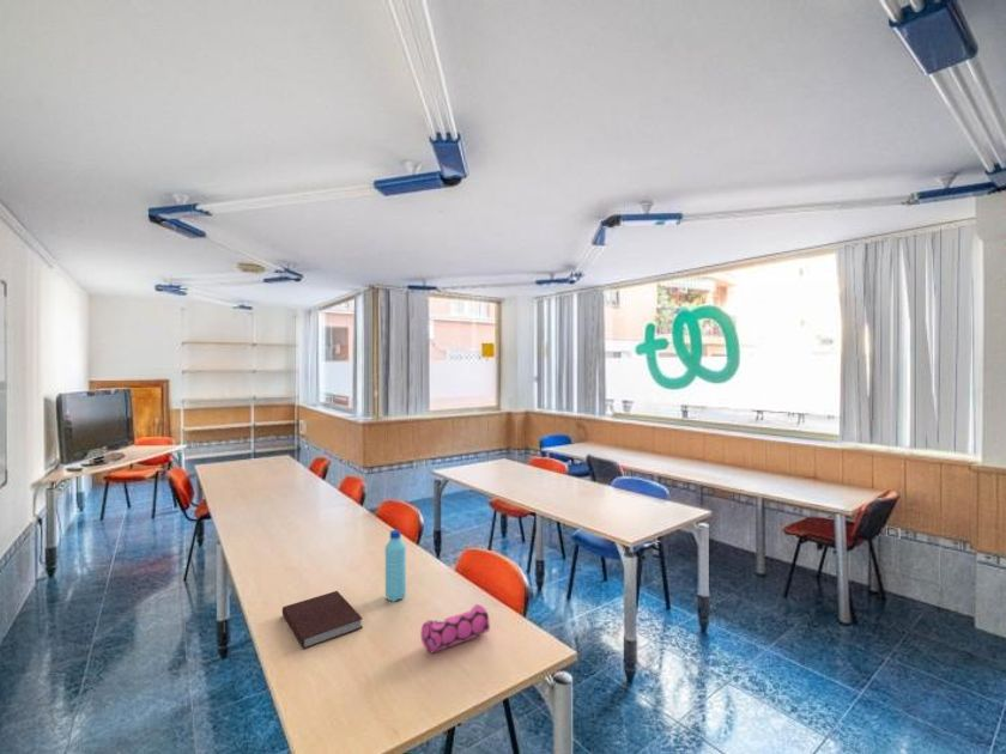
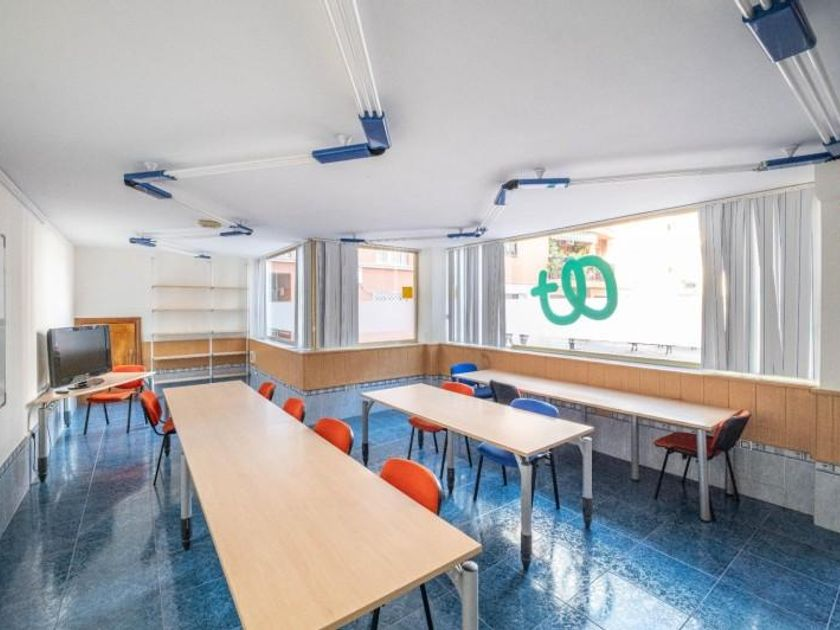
- notebook [281,590,364,650]
- water bottle [384,529,407,602]
- pencil case [420,603,491,655]
